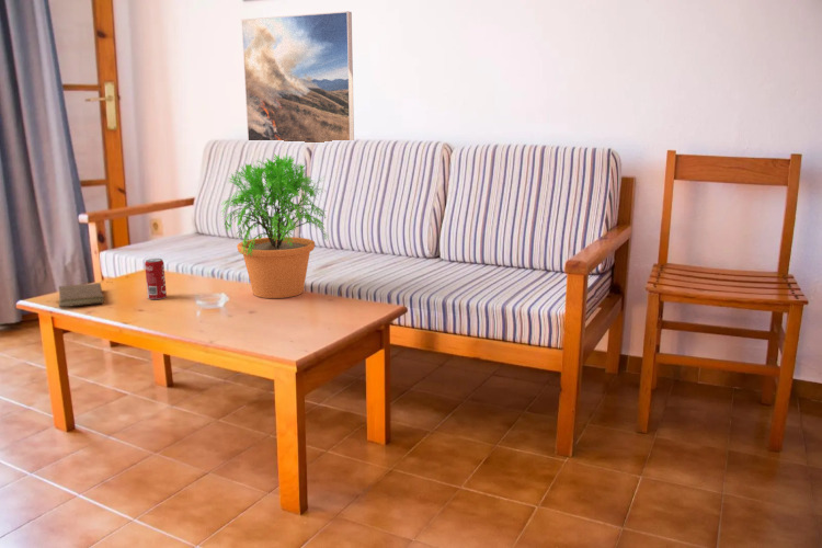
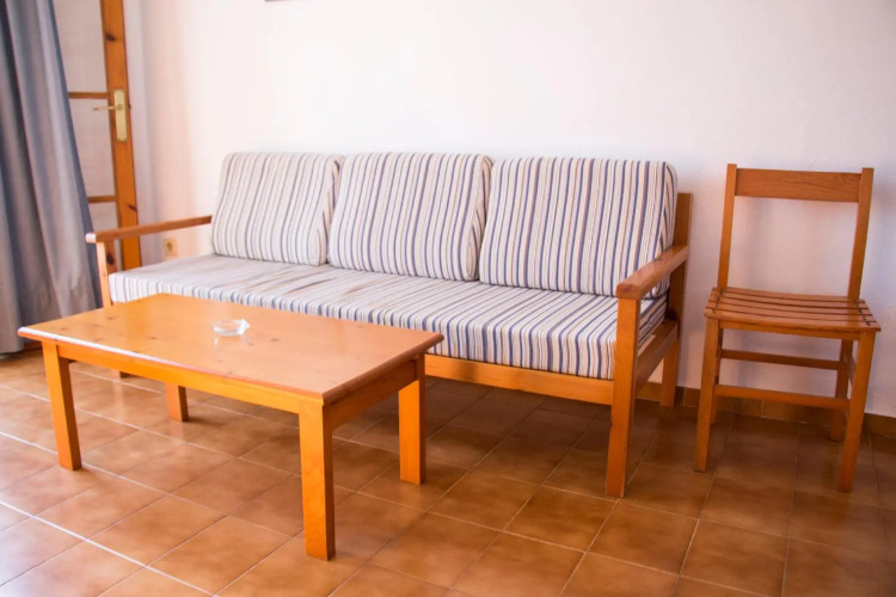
- potted plant [220,152,329,299]
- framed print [240,10,355,142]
- book [57,281,112,309]
- beverage can [144,258,168,300]
